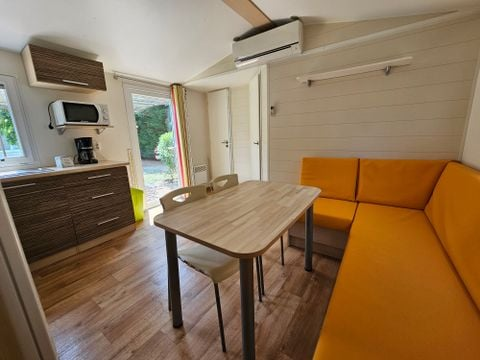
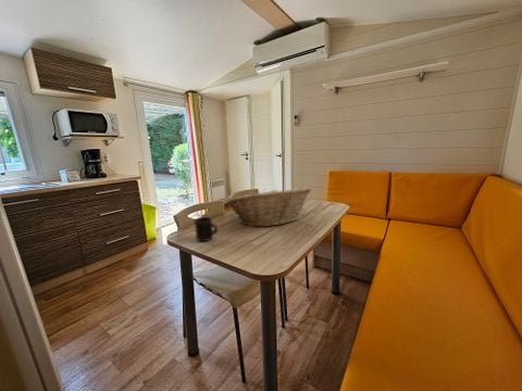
+ fruit basket [225,186,312,227]
+ mug [192,216,220,242]
